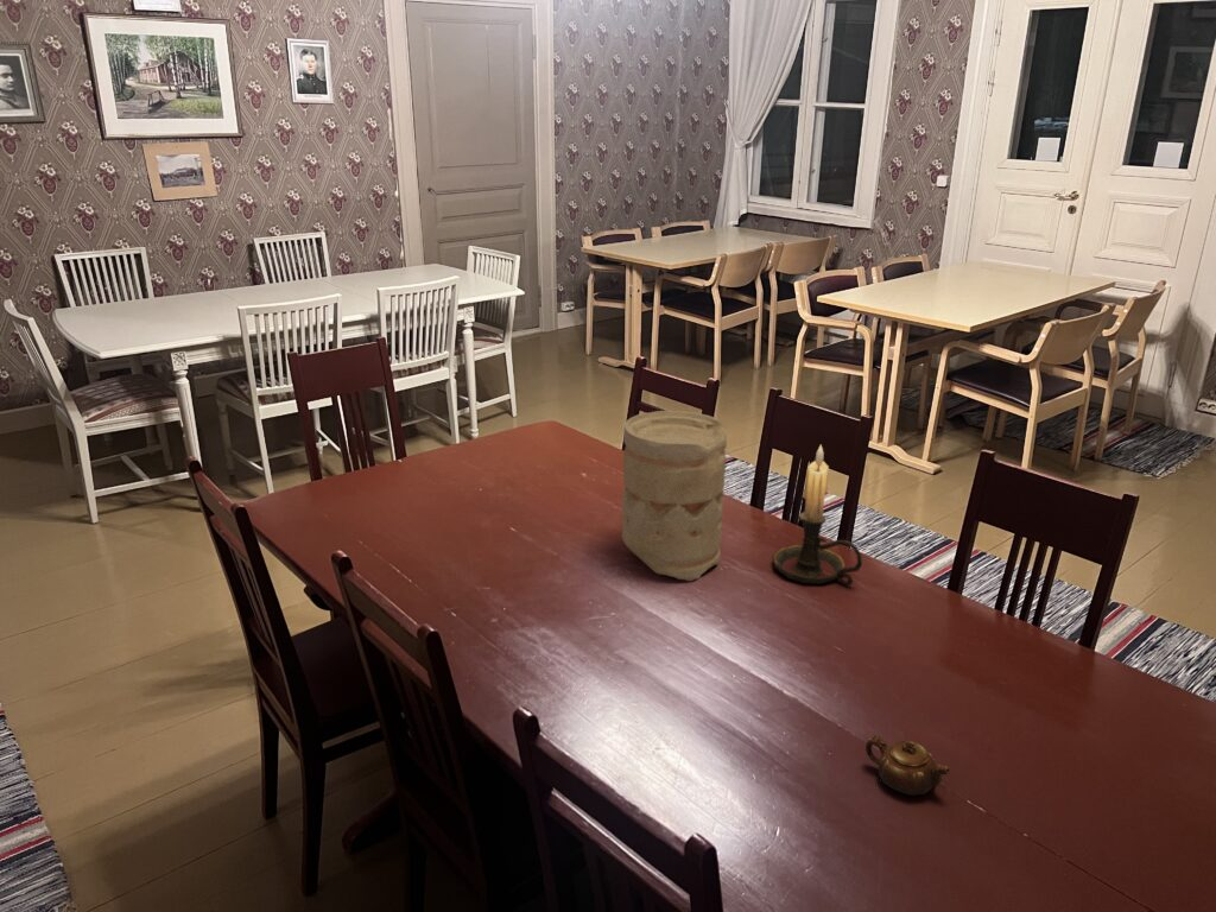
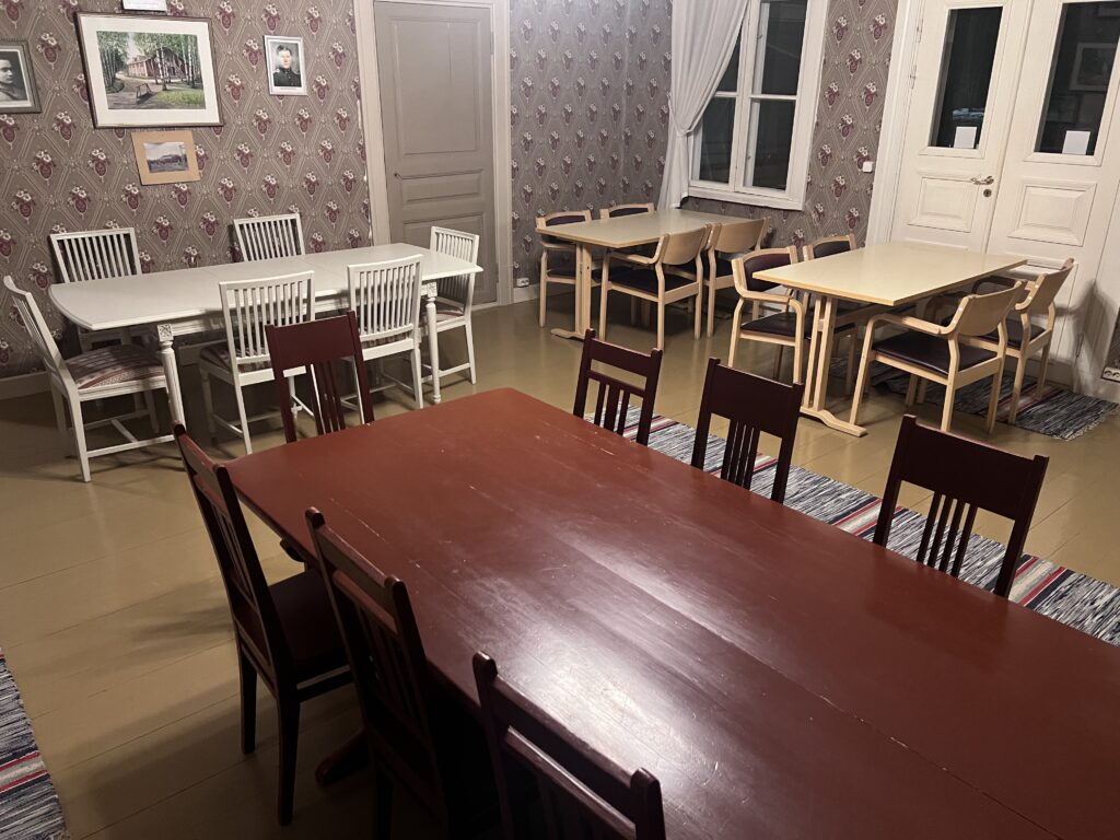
- vase [621,410,728,582]
- candle holder [772,444,863,587]
- teapot [864,734,951,797]
